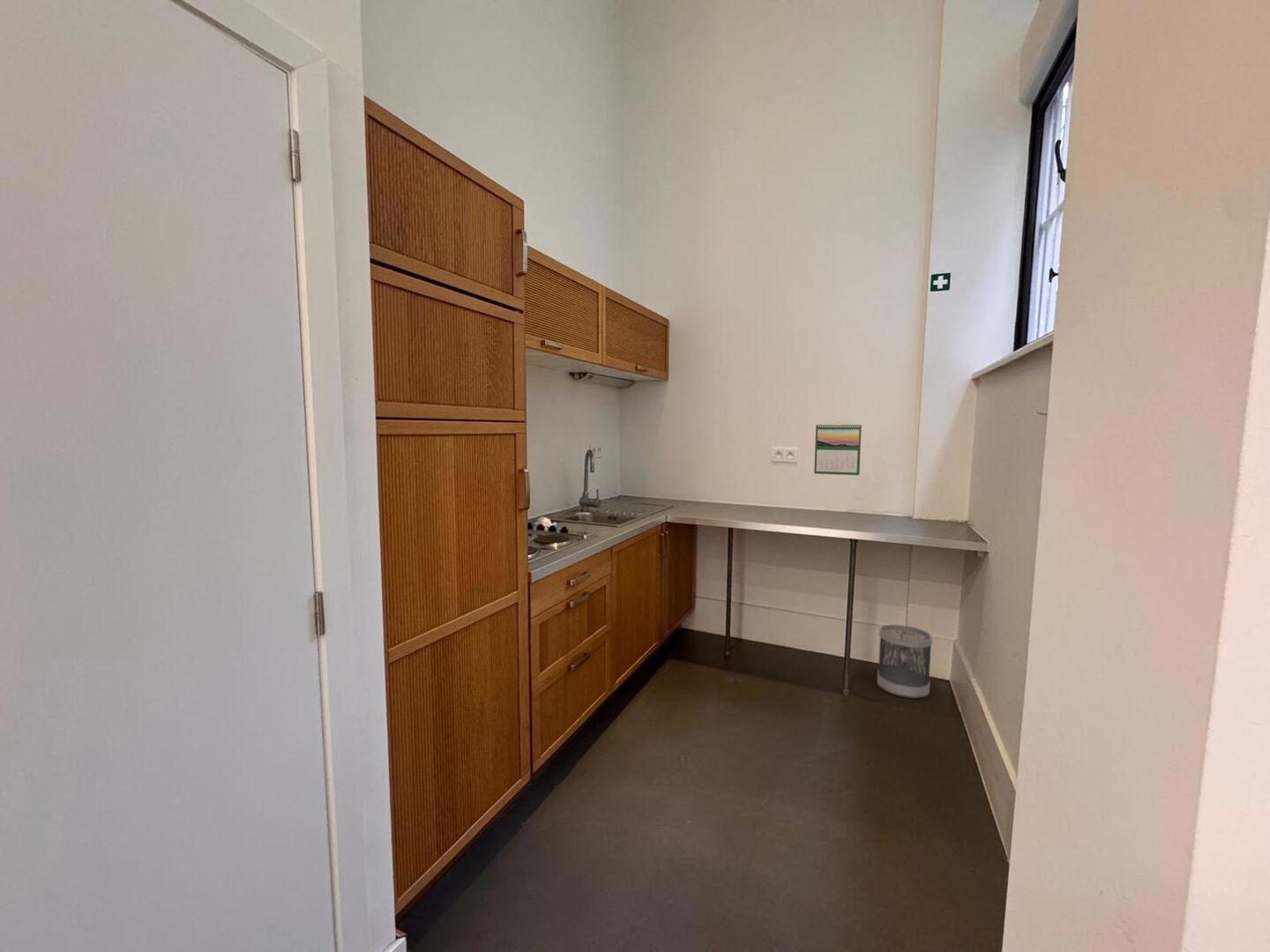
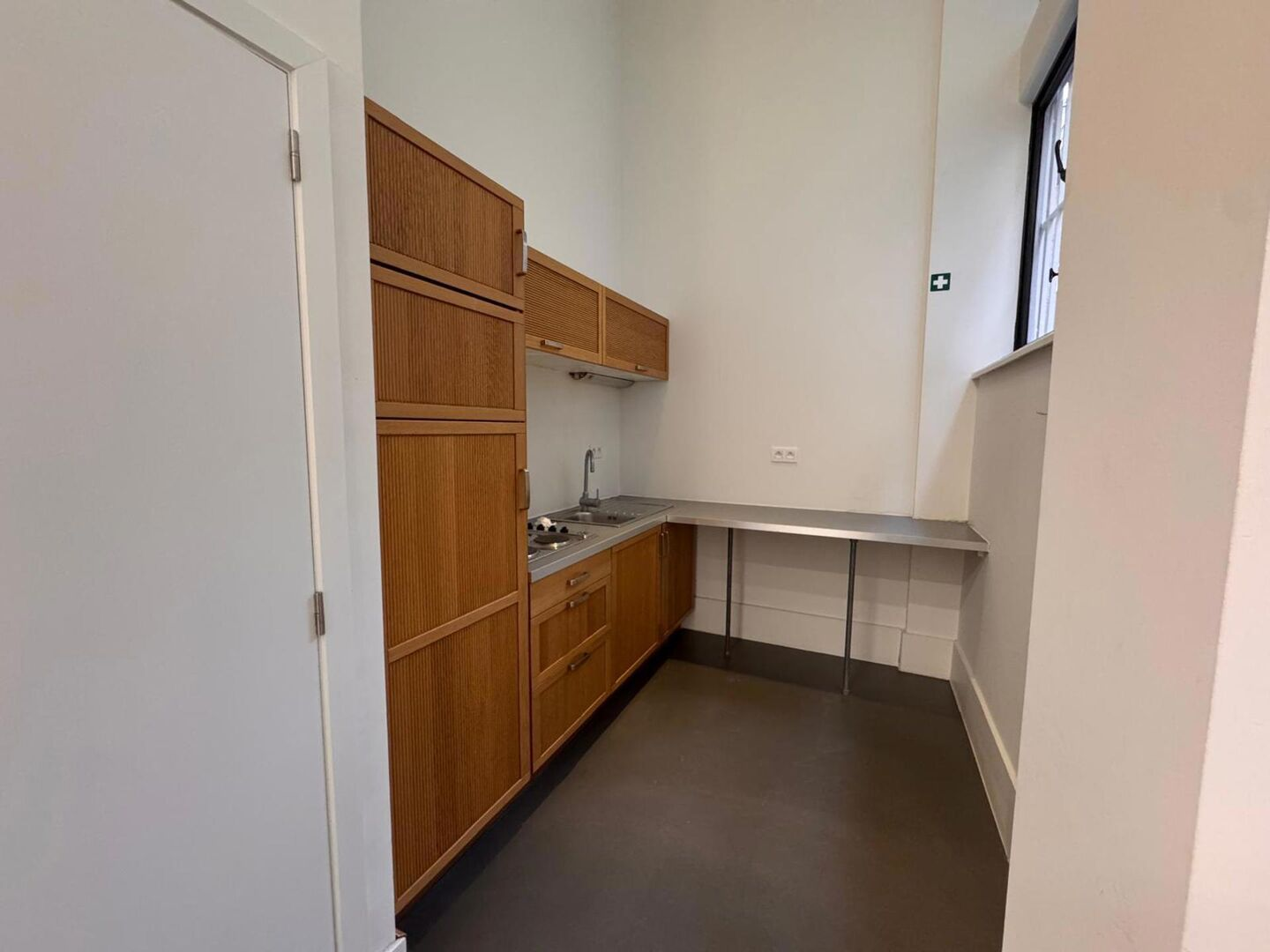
- calendar [813,422,863,476]
- wastebasket [876,623,933,699]
